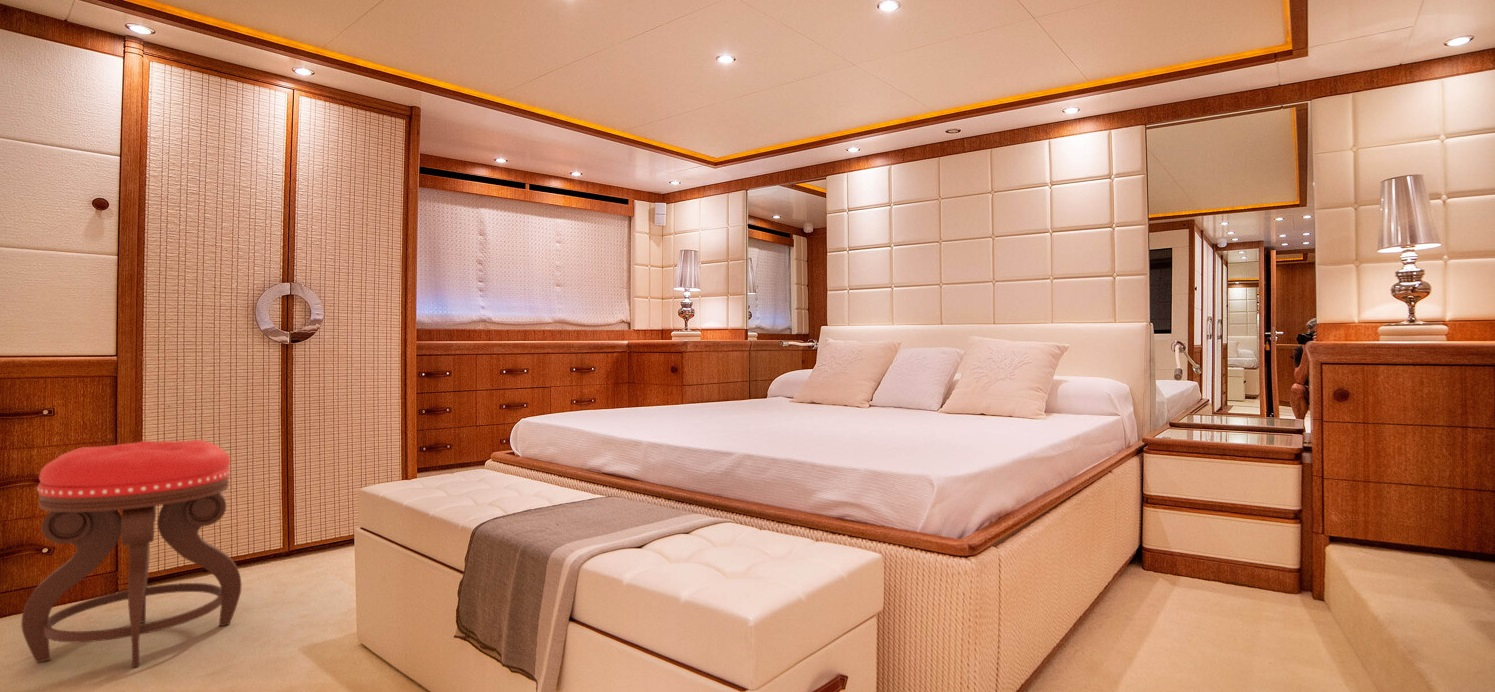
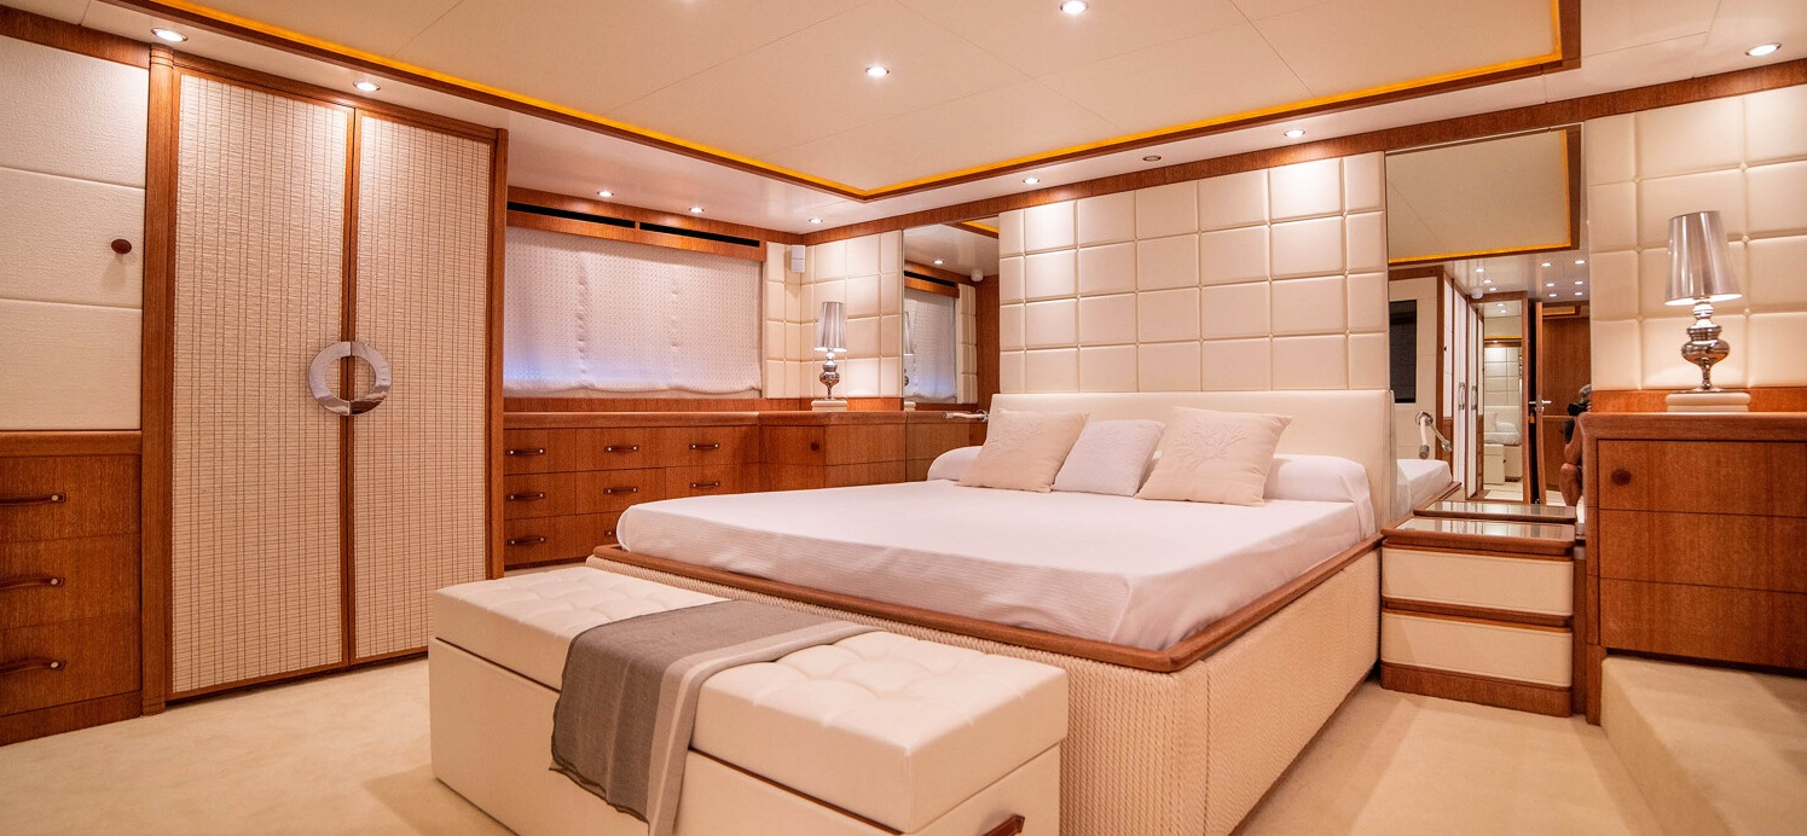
- stool [20,439,242,669]
